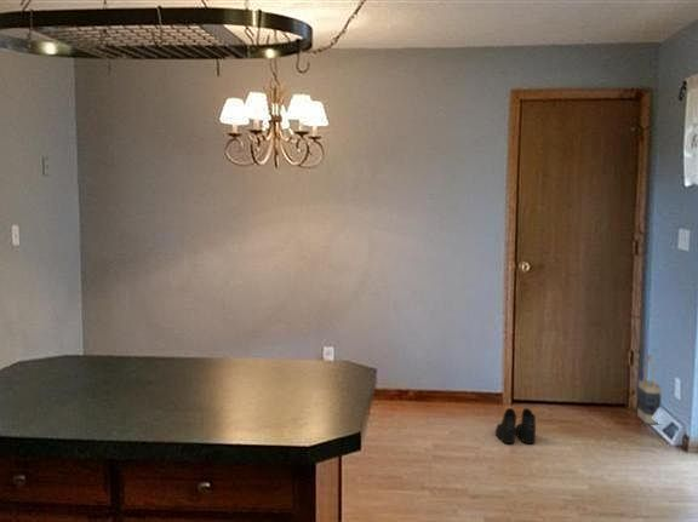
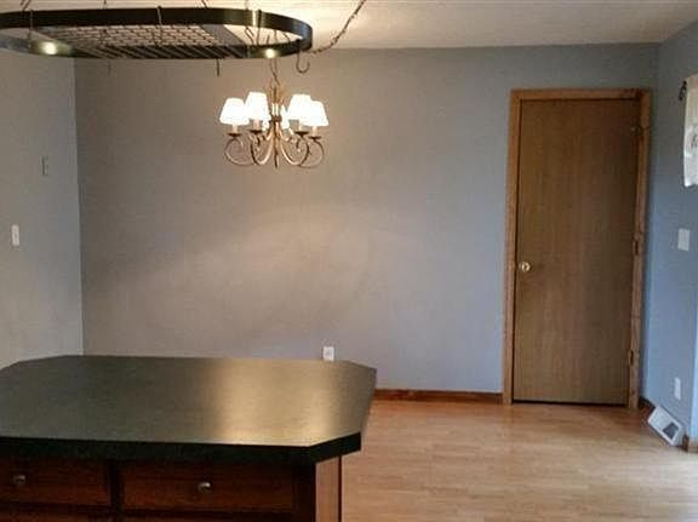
- bag [636,354,663,425]
- boots [494,407,537,444]
